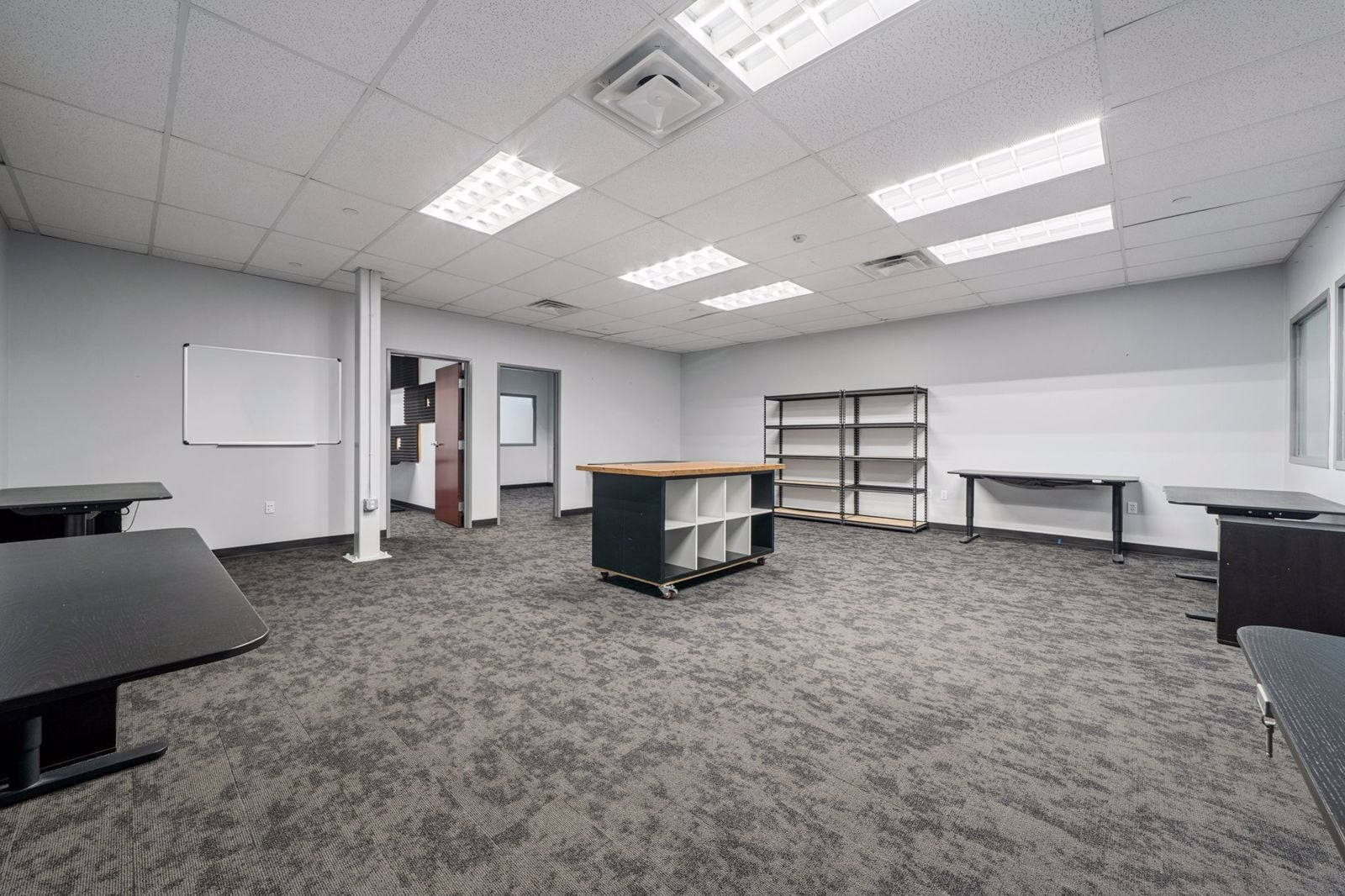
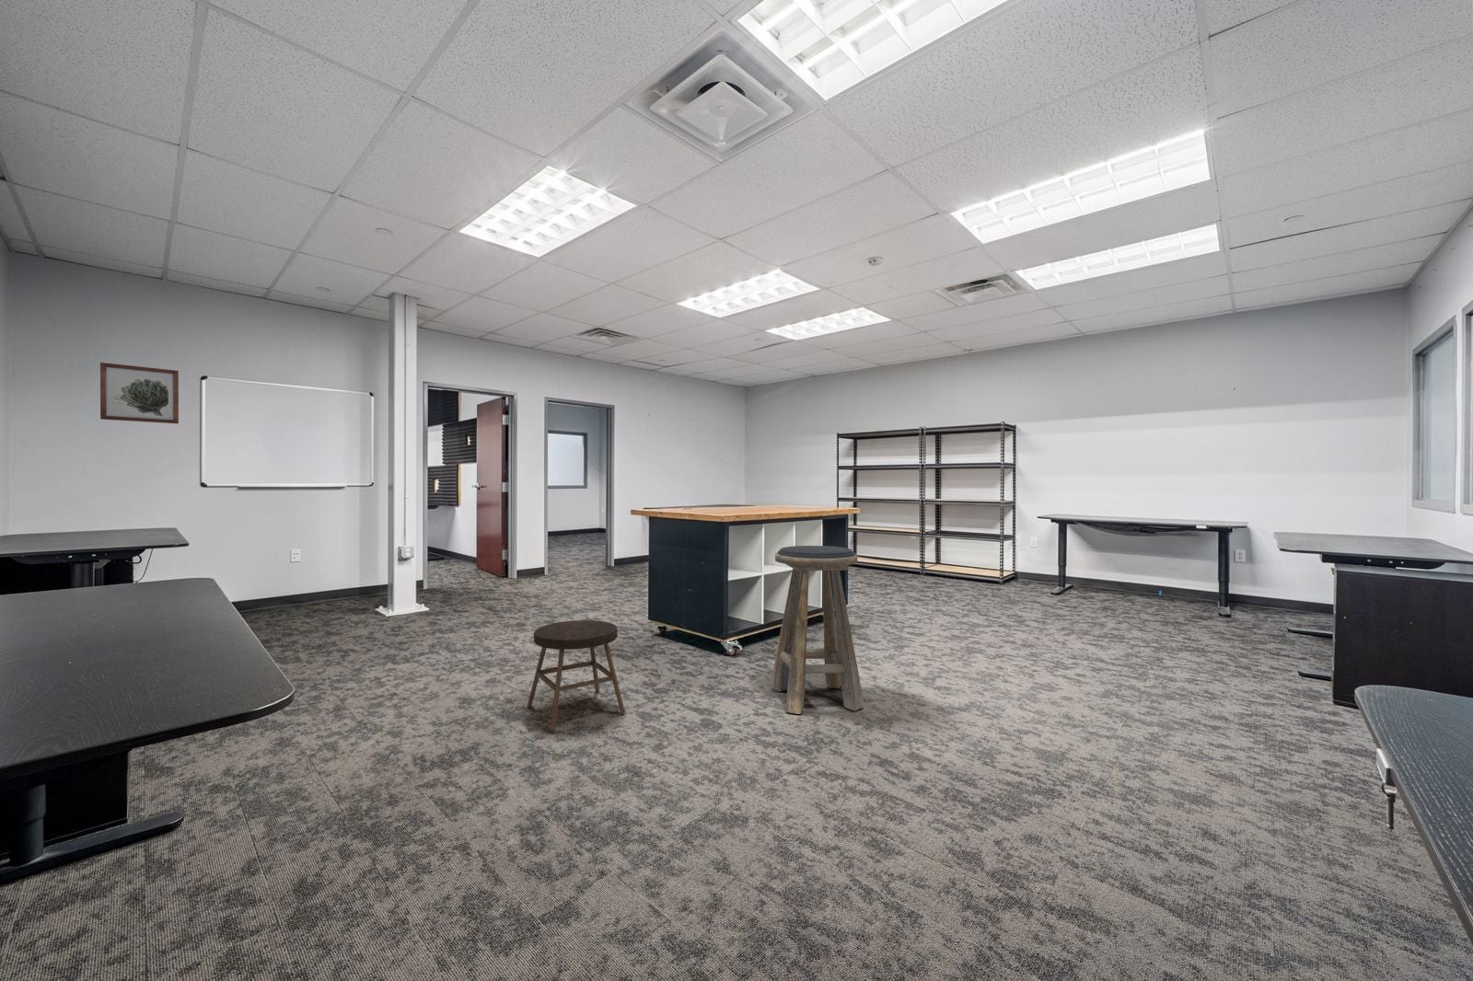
+ wall art [100,361,180,424]
+ stool [771,545,864,715]
+ stool [527,620,626,732]
